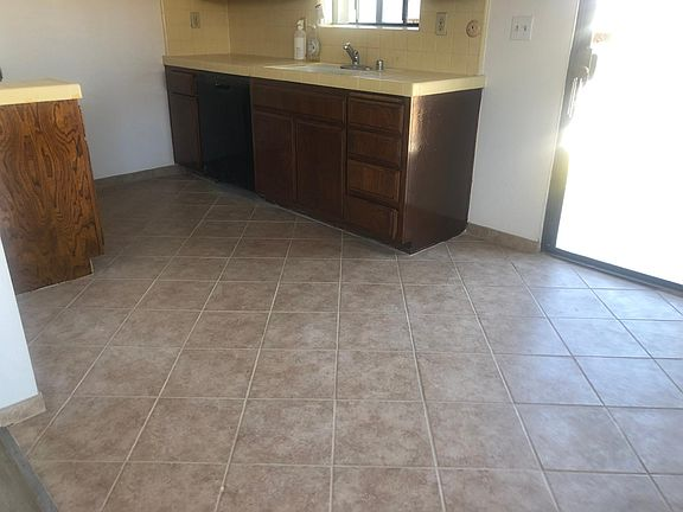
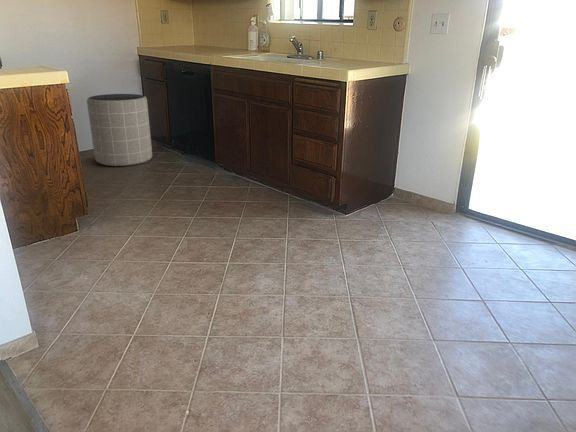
+ trash can [86,93,153,167]
